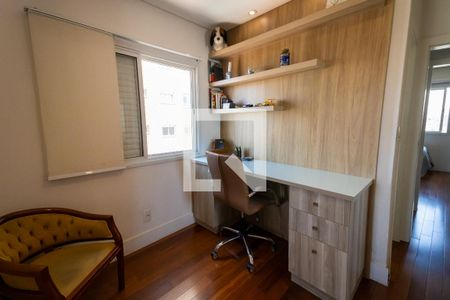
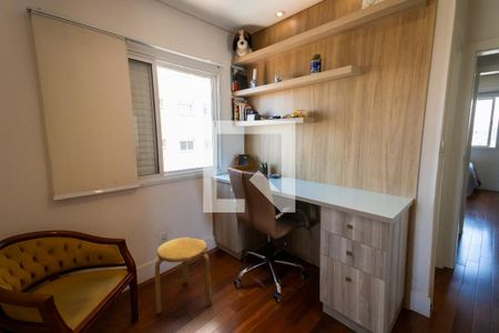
+ stool [154,236,213,315]
